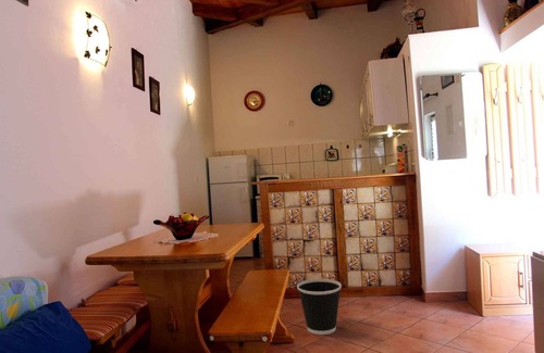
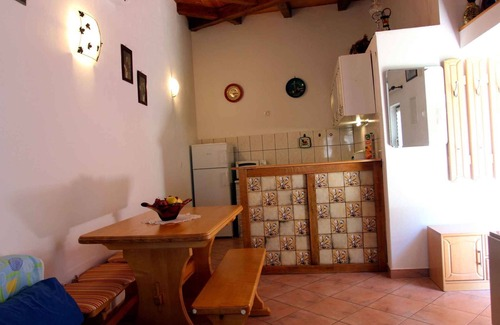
- wastebasket [296,278,343,336]
